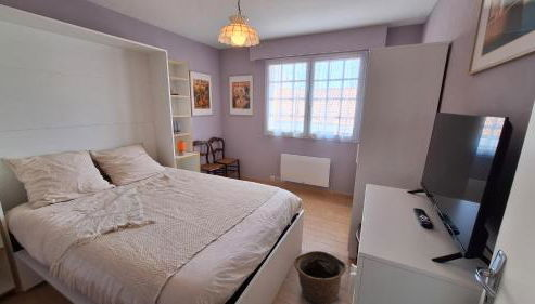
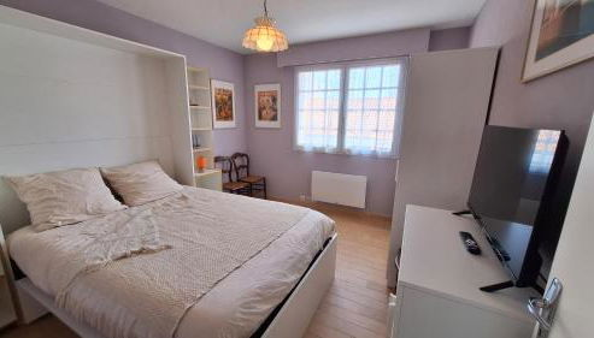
- basket [293,250,347,304]
